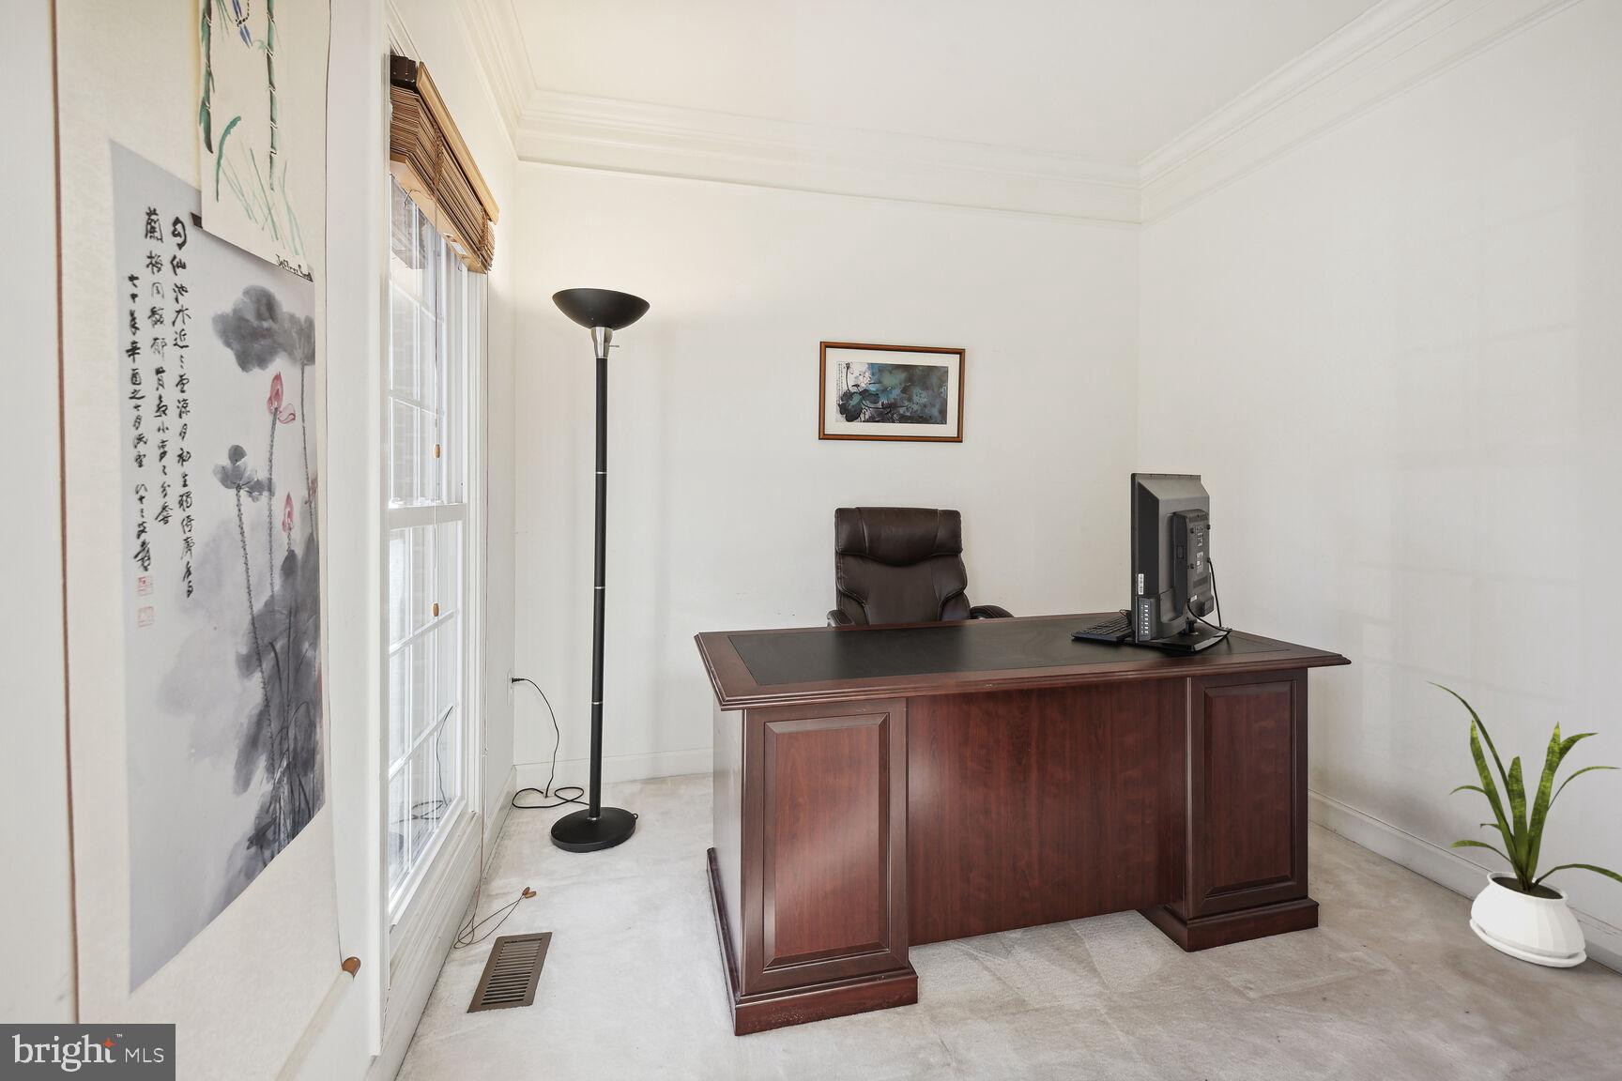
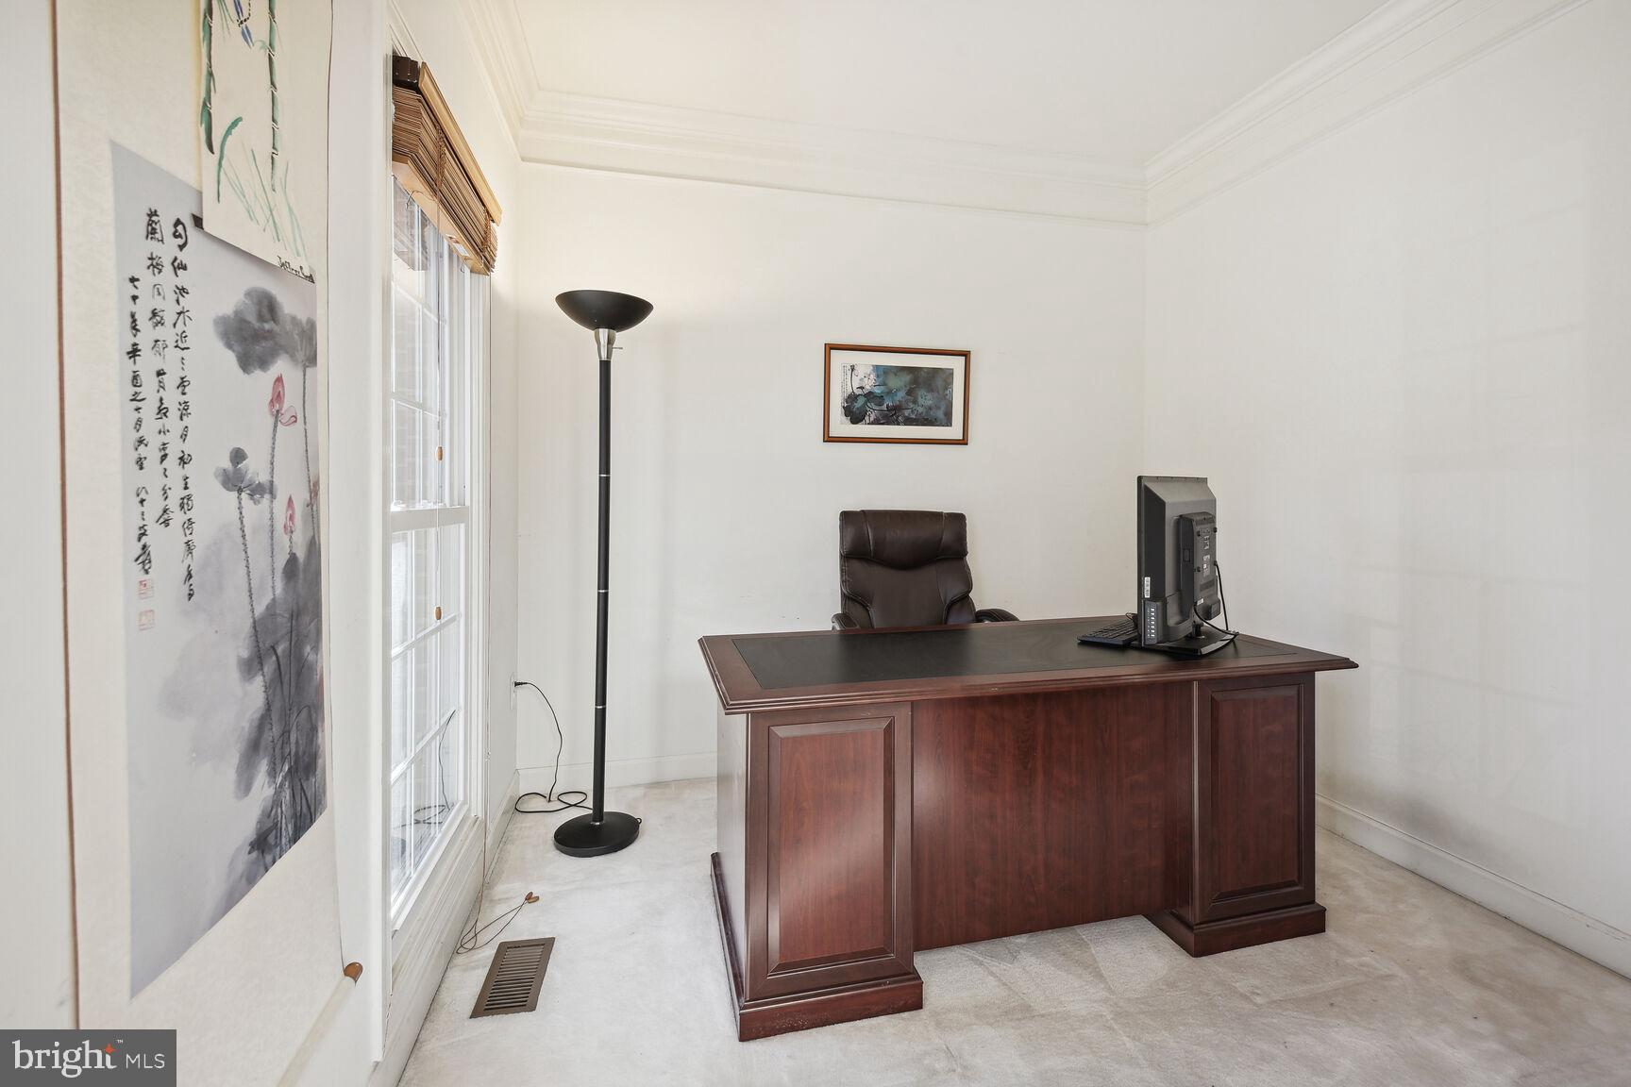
- house plant [1425,680,1622,969]
